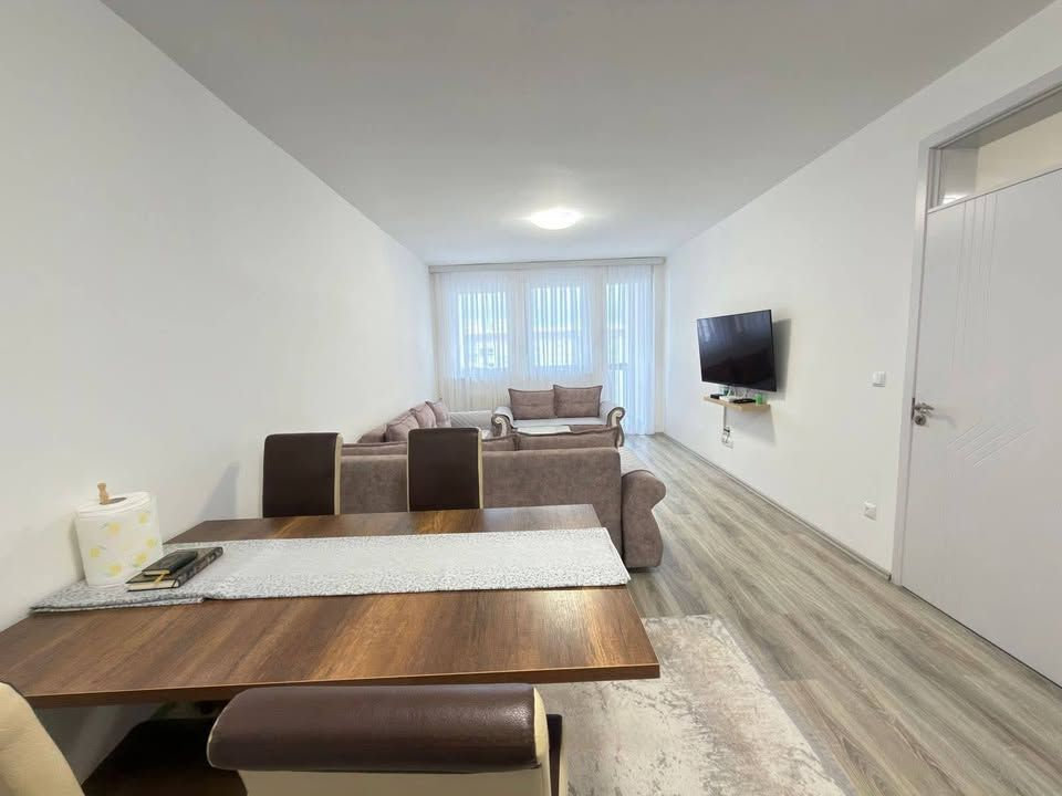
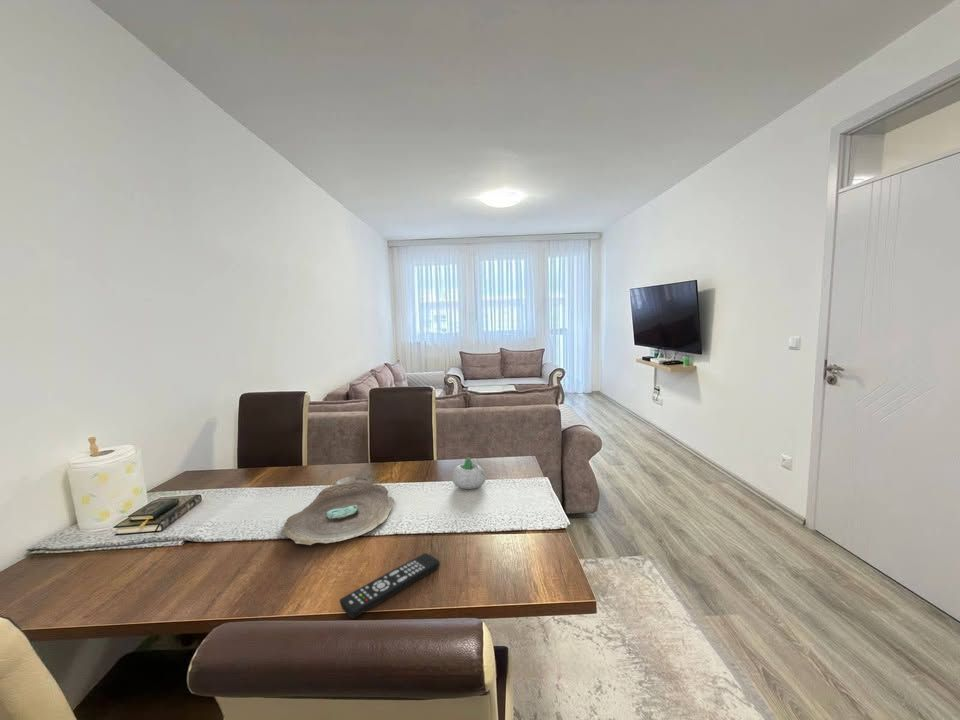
+ remote control [339,552,441,619]
+ succulent planter [452,456,487,490]
+ decorative bowl [282,476,395,546]
